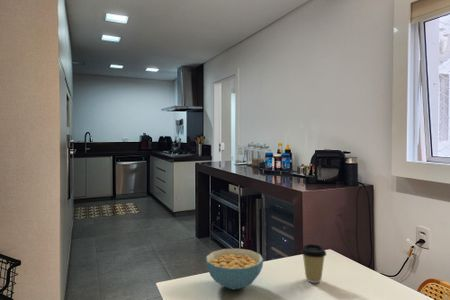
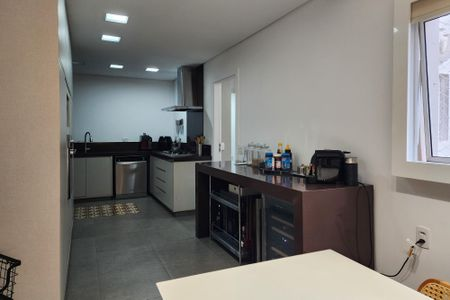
- coffee cup [300,243,327,284]
- cereal bowl [205,247,264,291]
